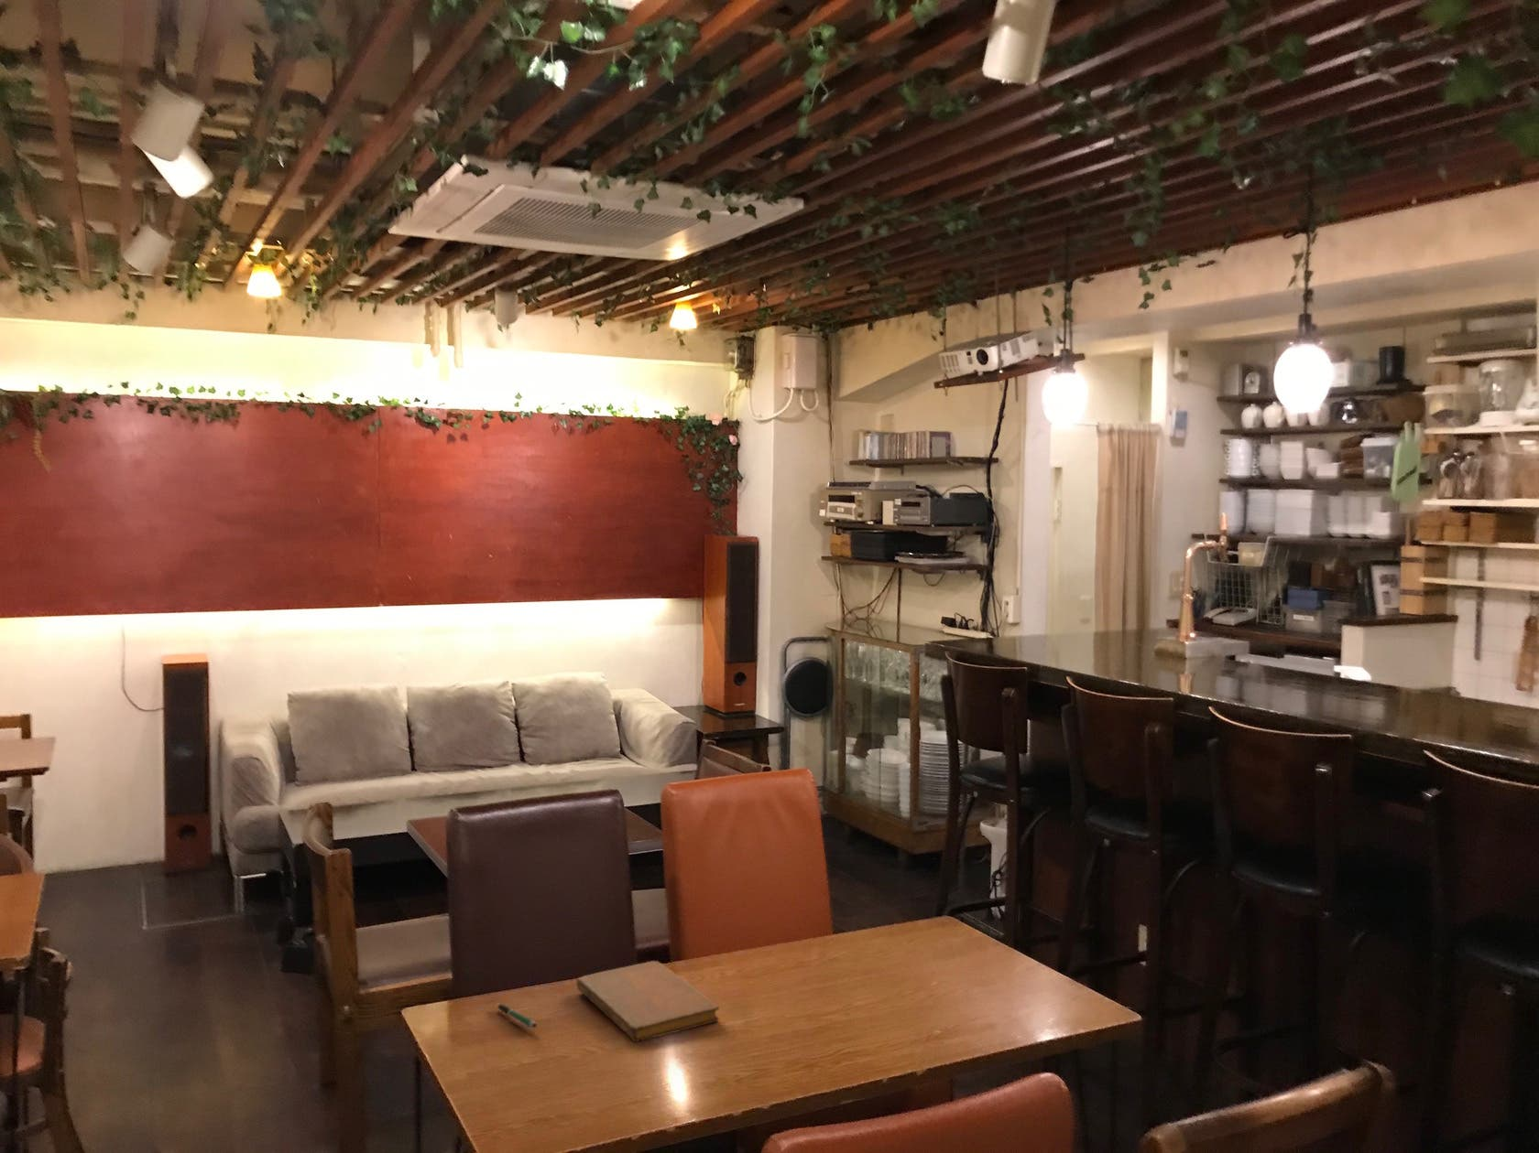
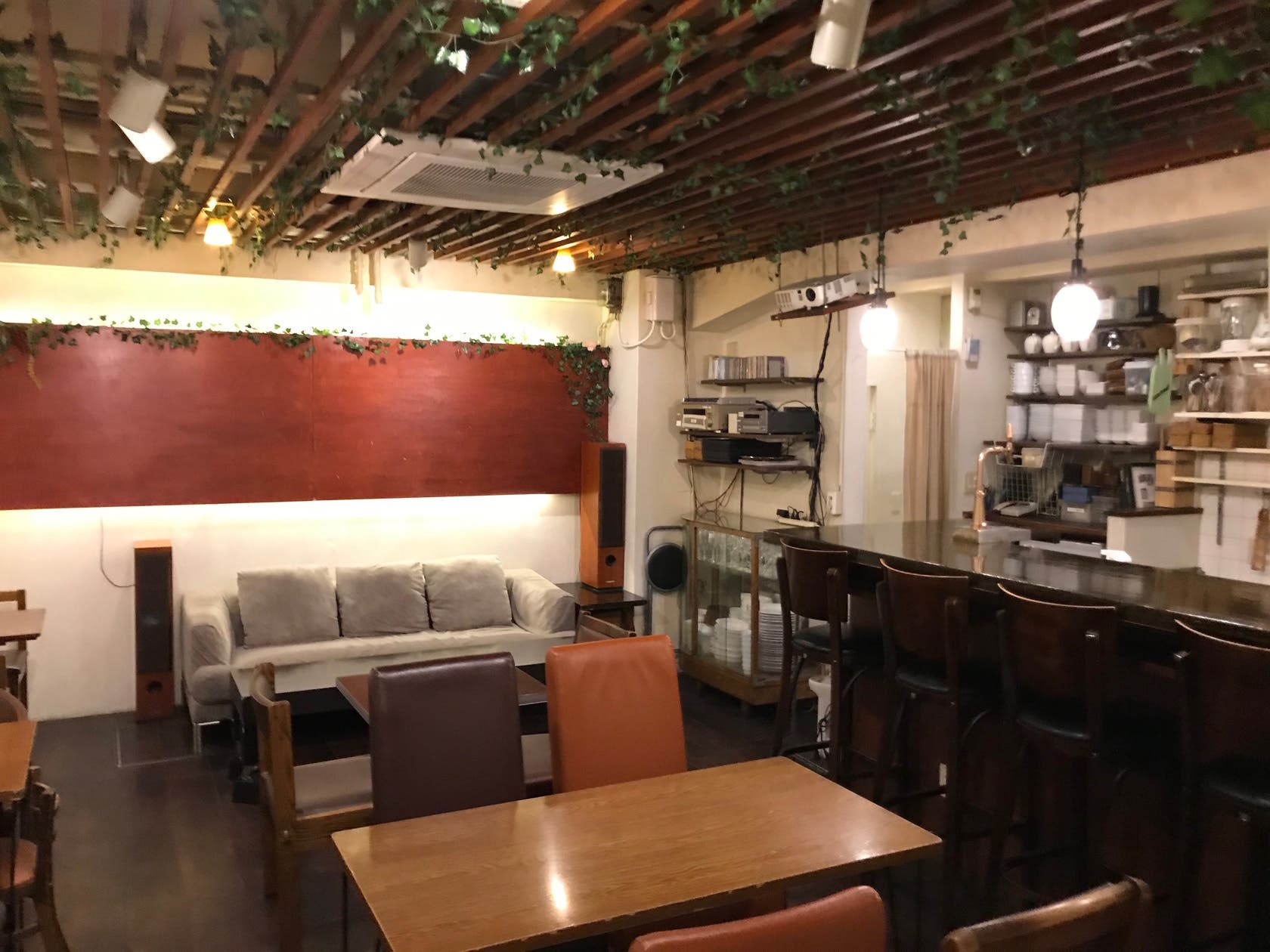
- notebook [576,960,720,1043]
- pen [494,1003,538,1029]
